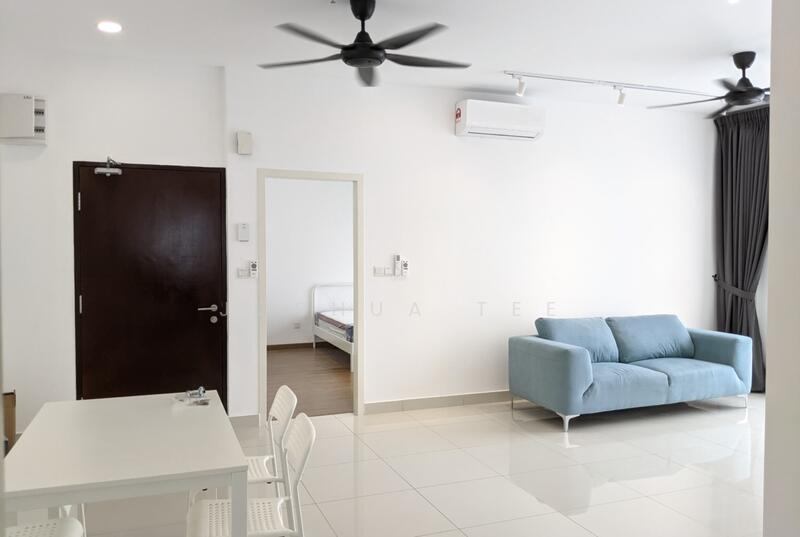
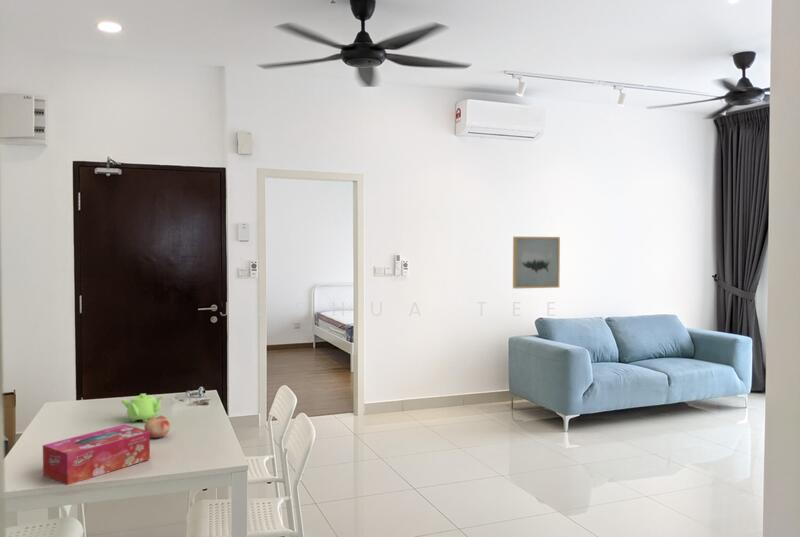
+ wall art [512,236,561,290]
+ tissue box [42,423,151,486]
+ teapot [121,393,165,423]
+ fruit [143,415,171,439]
